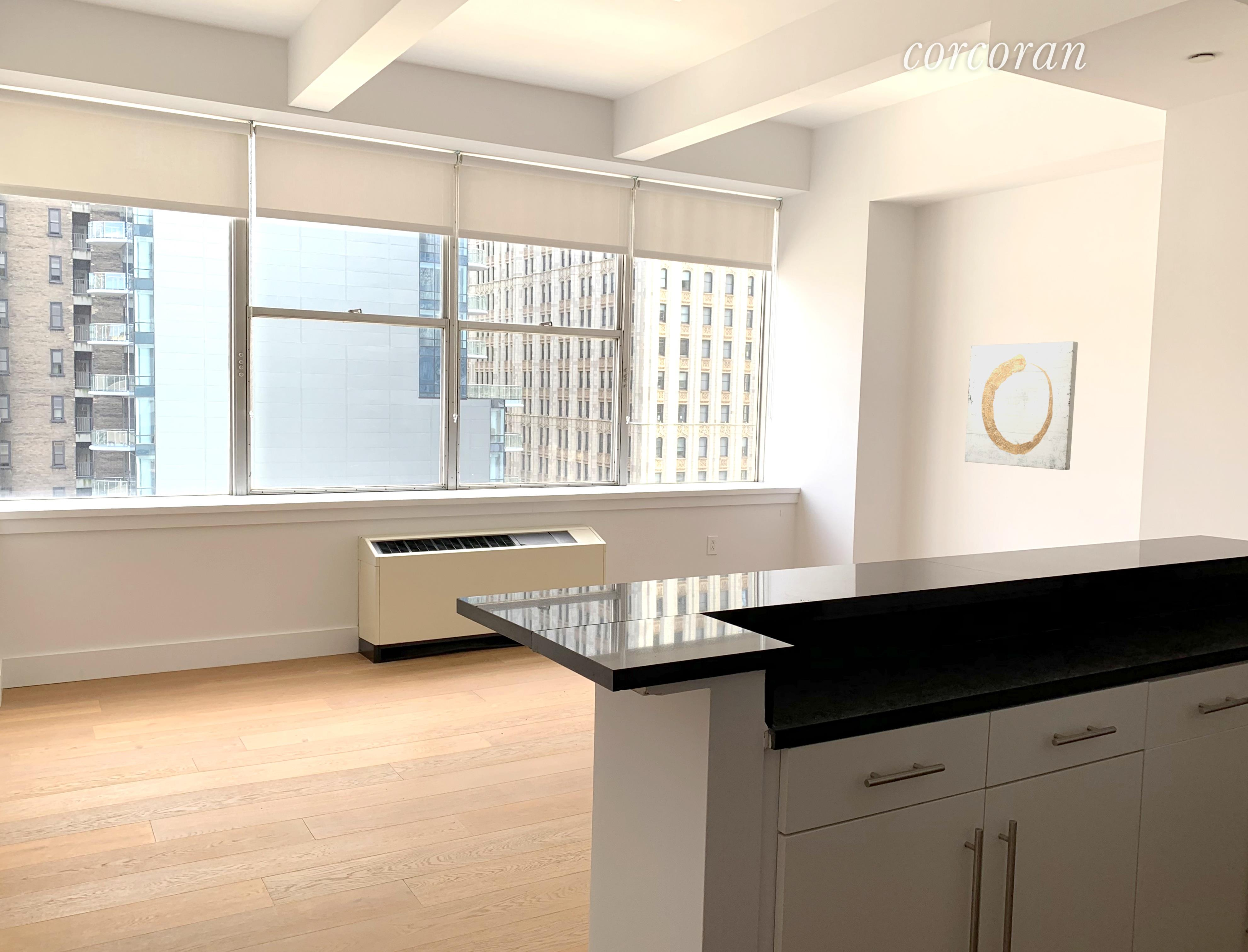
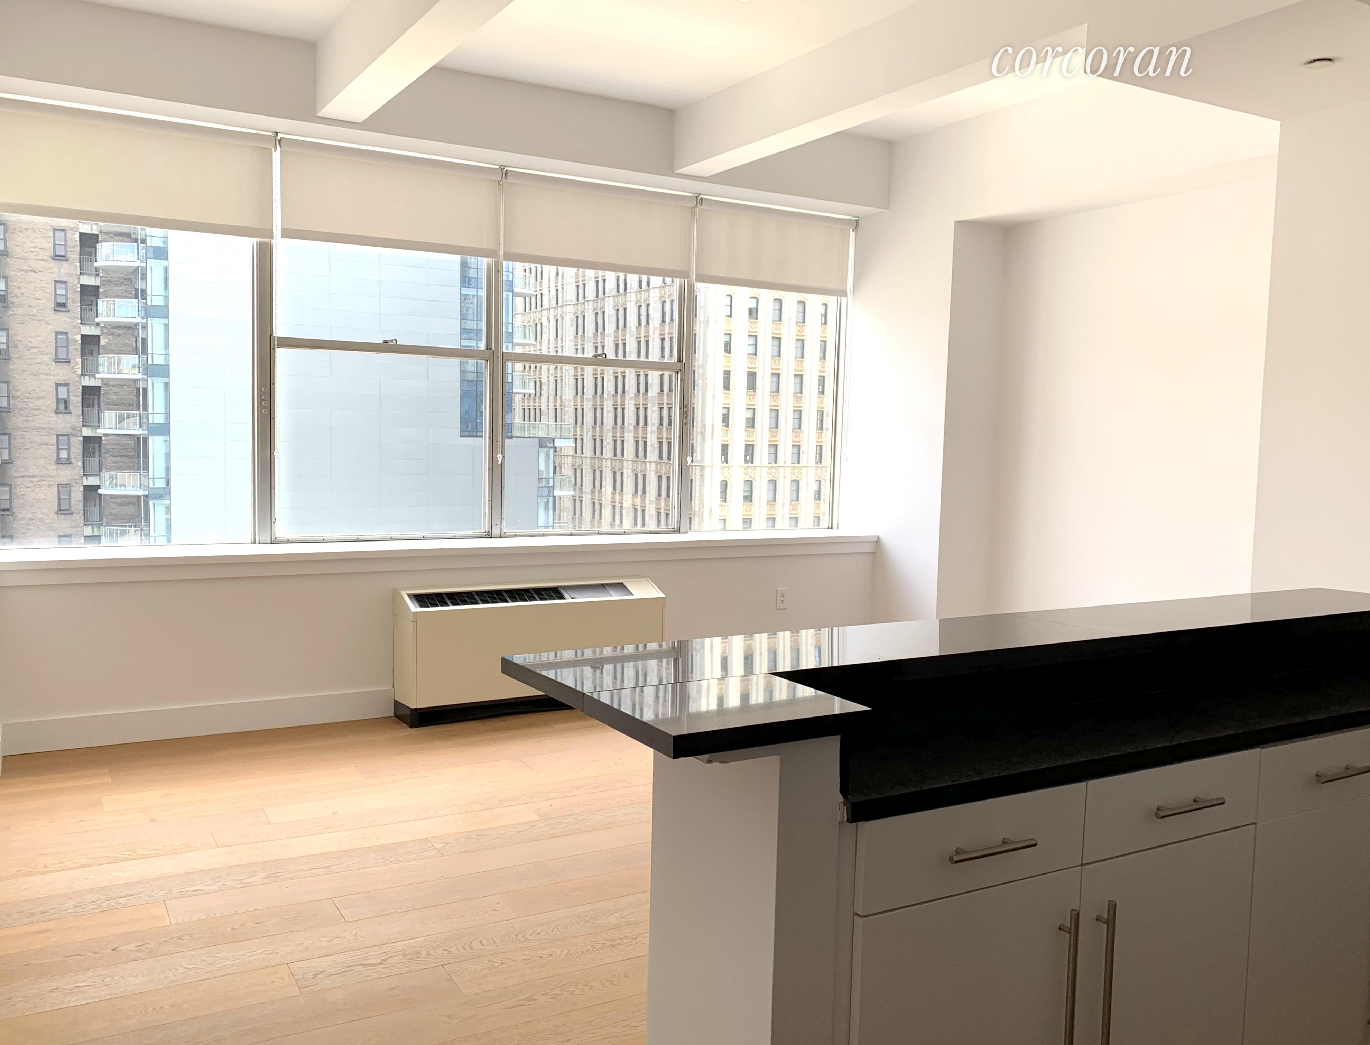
- wall art [964,341,1078,470]
